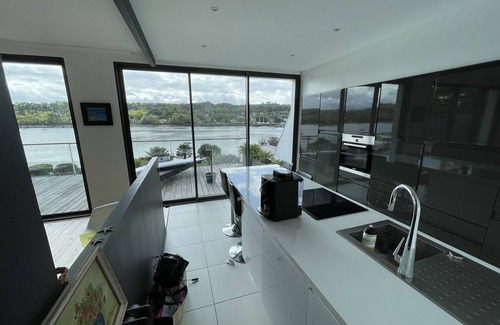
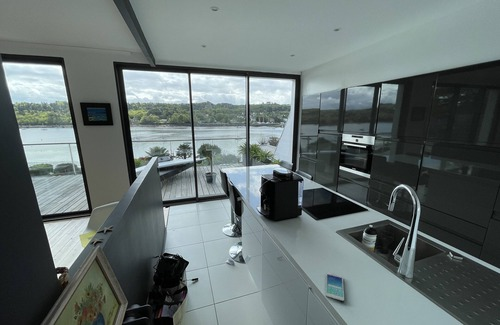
+ smartphone [325,271,345,303]
